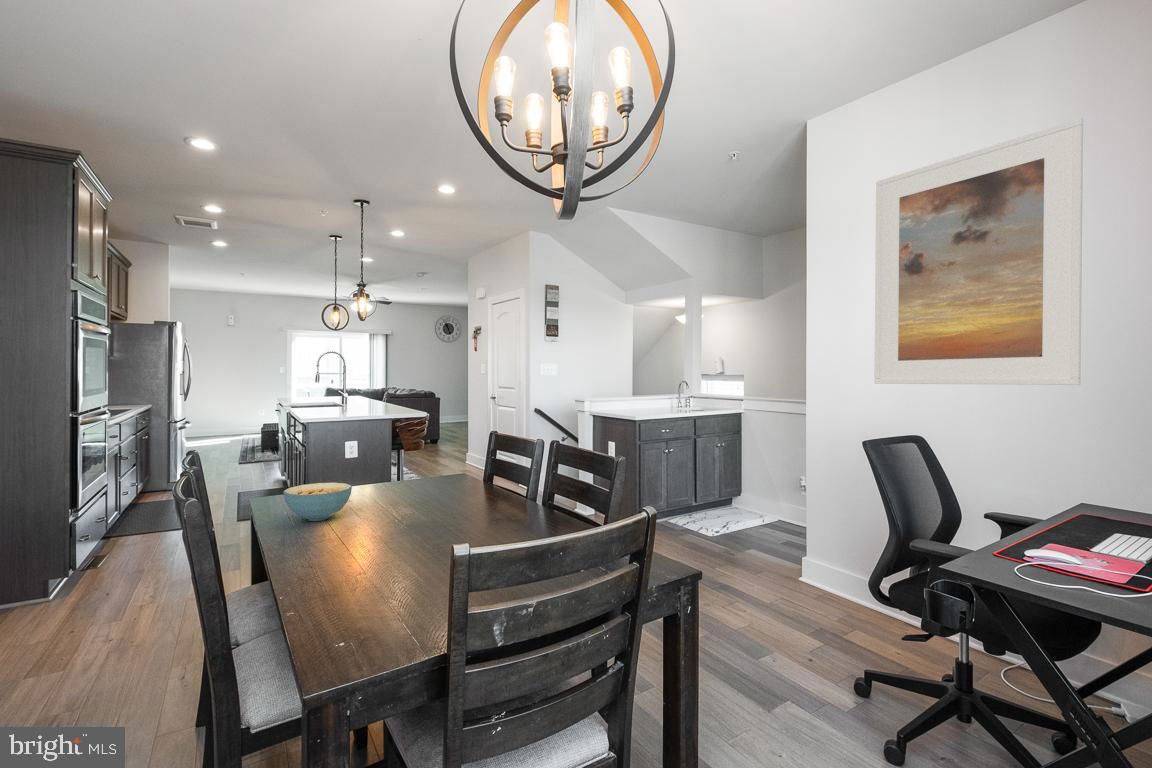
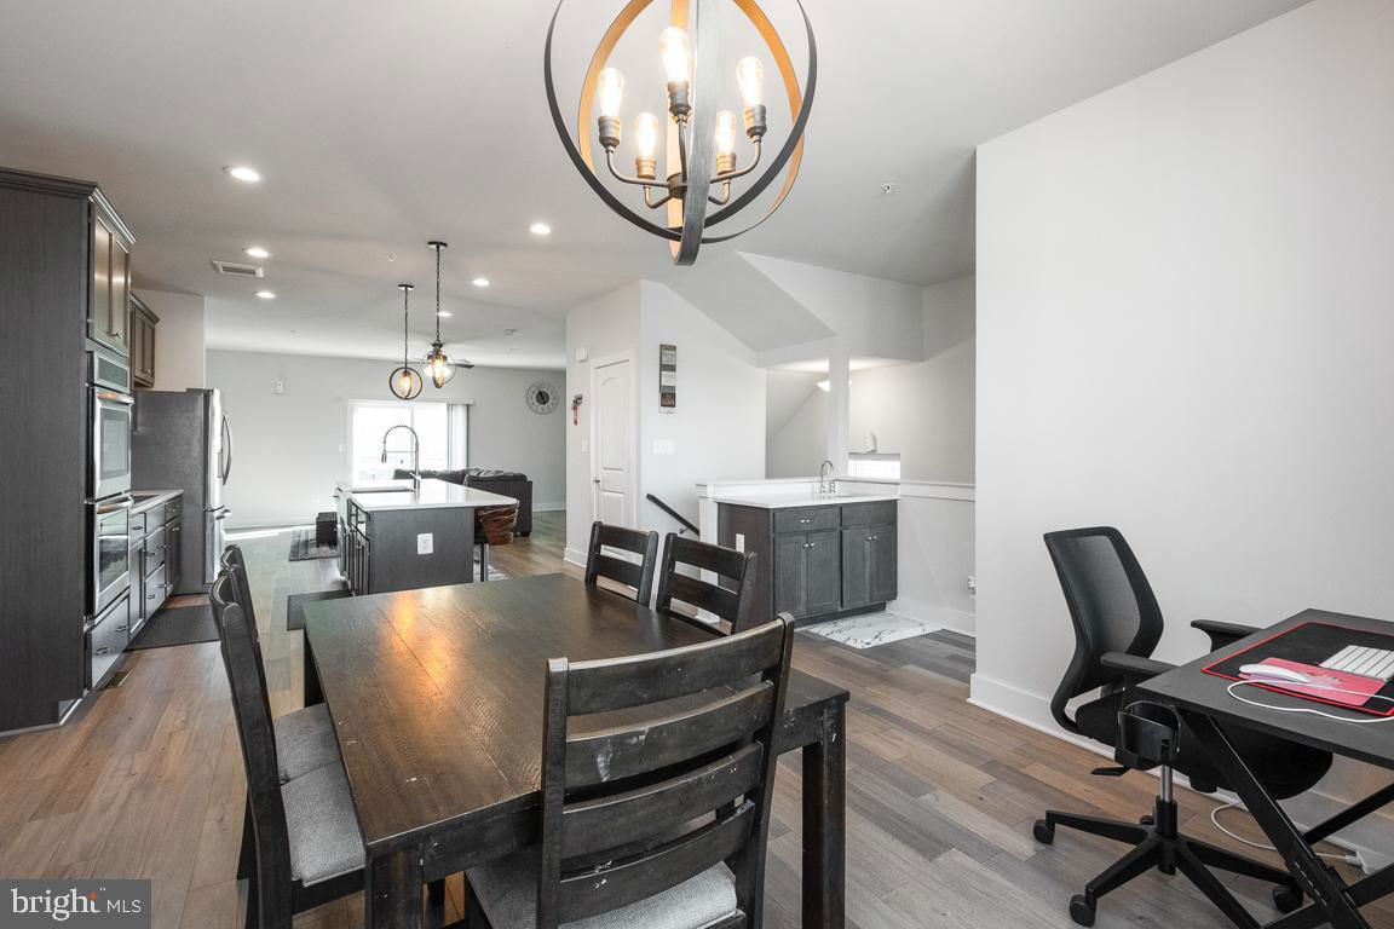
- cereal bowl [282,482,353,522]
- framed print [873,117,1084,386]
